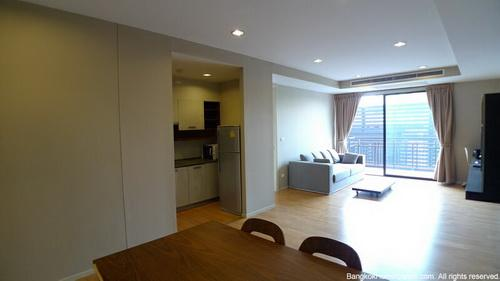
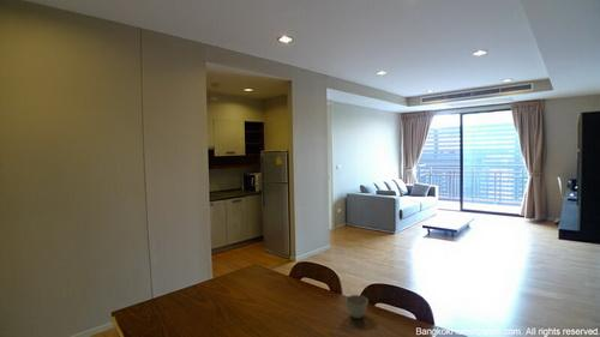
+ flower pot [344,294,370,319]
